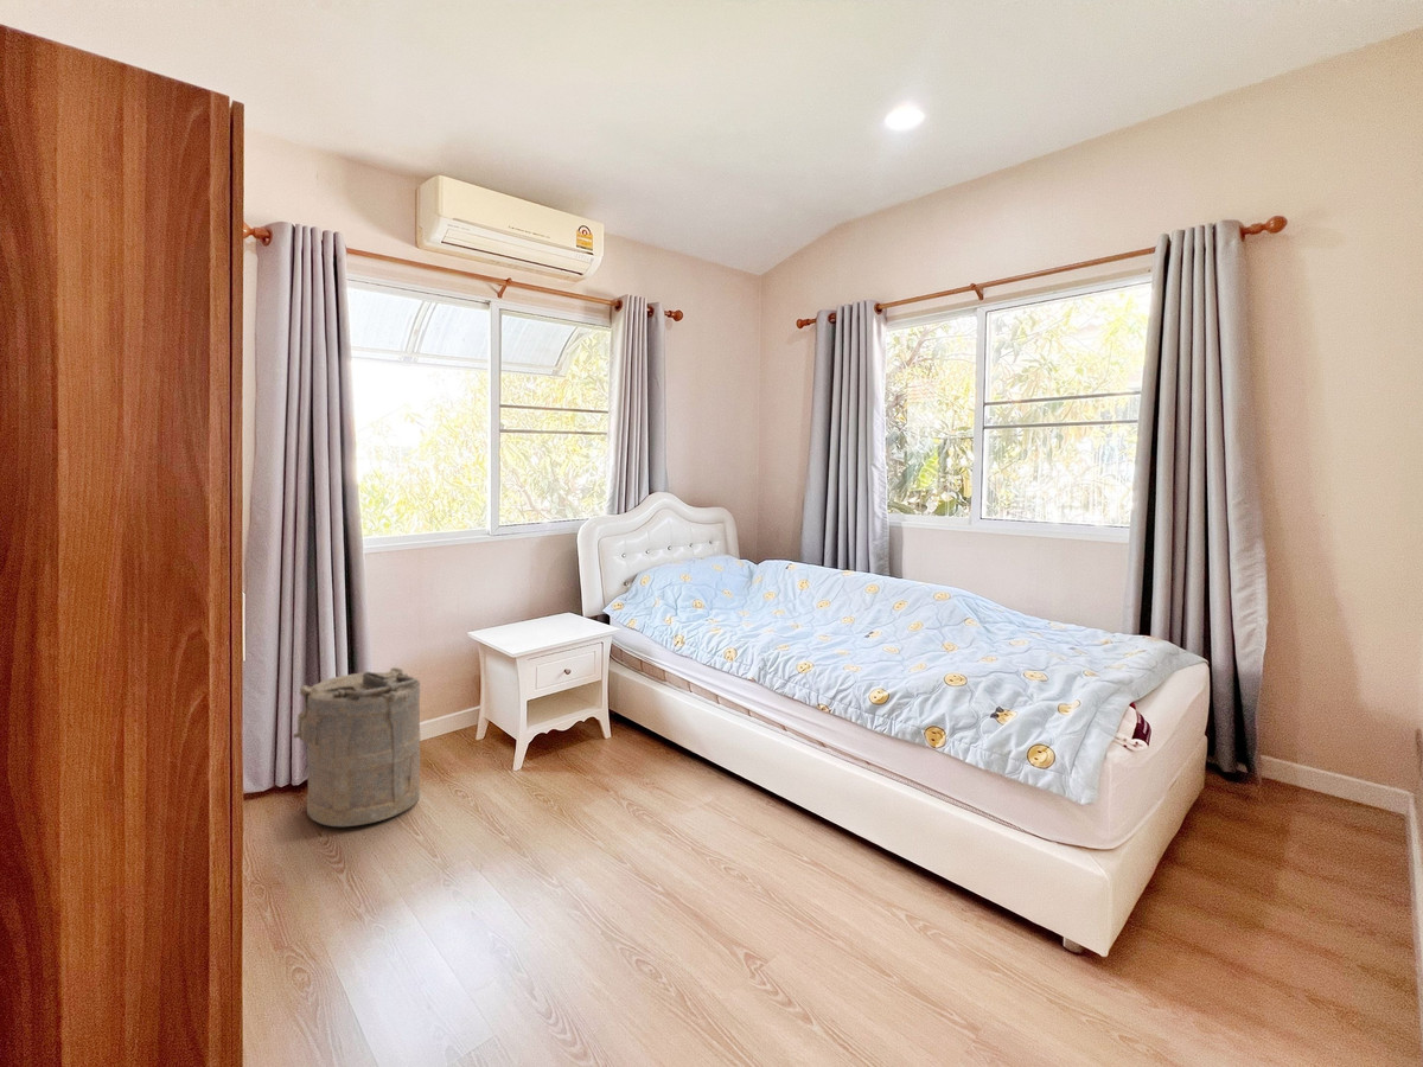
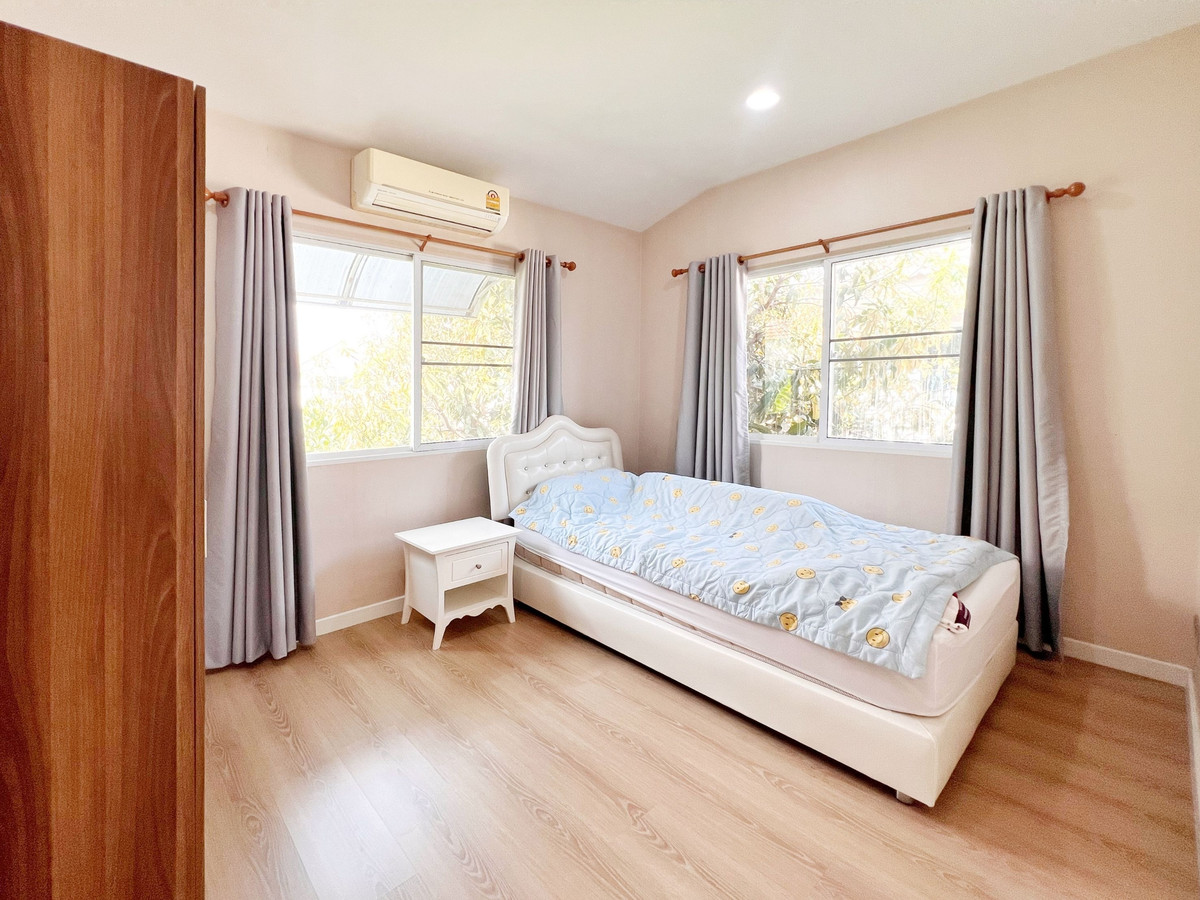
- laundry hamper [292,666,422,828]
